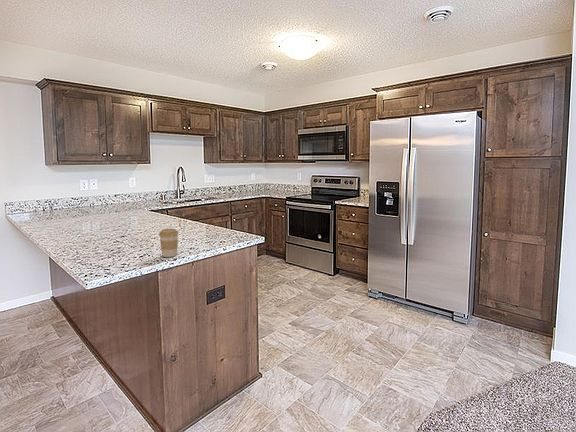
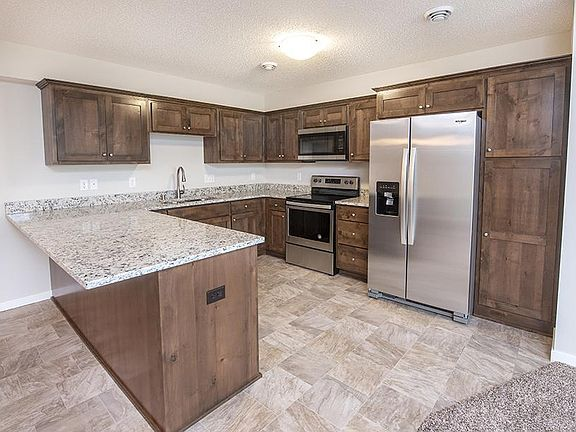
- coffee cup [158,228,180,258]
